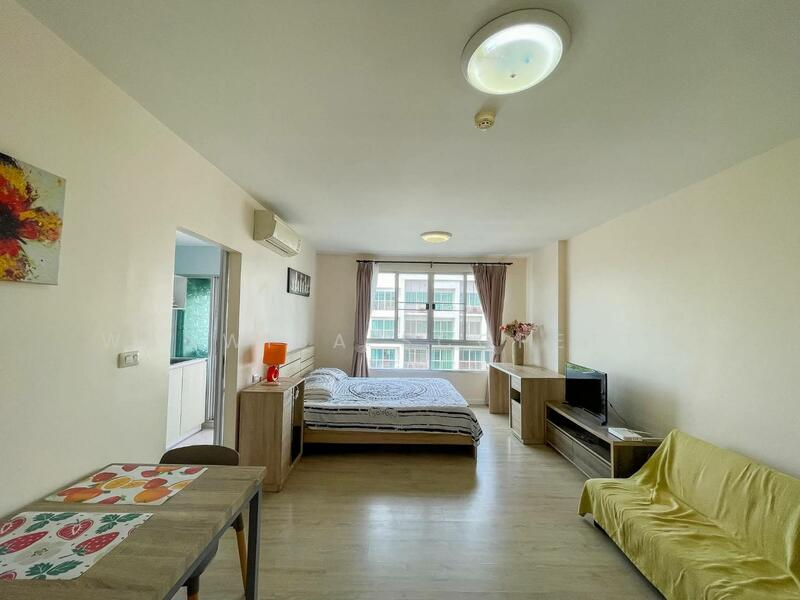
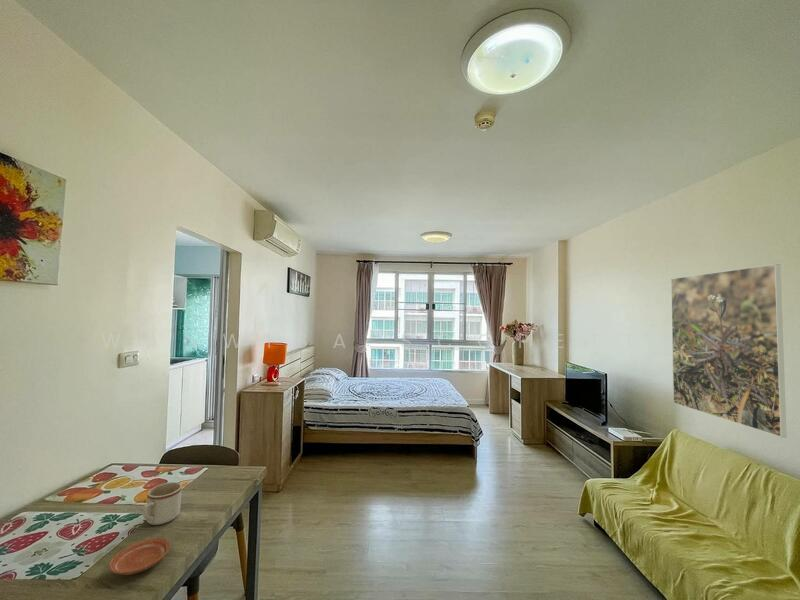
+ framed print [670,263,788,438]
+ mug [142,481,183,526]
+ plate [108,537,171,576]
